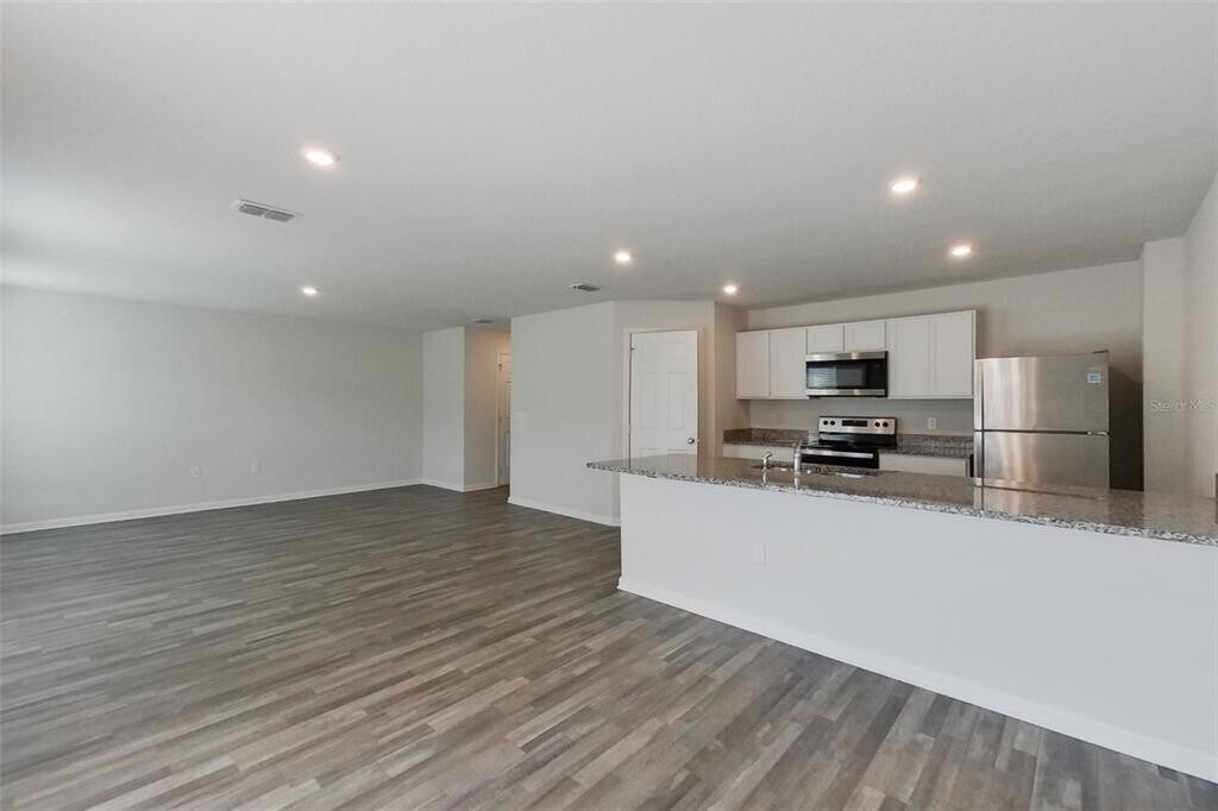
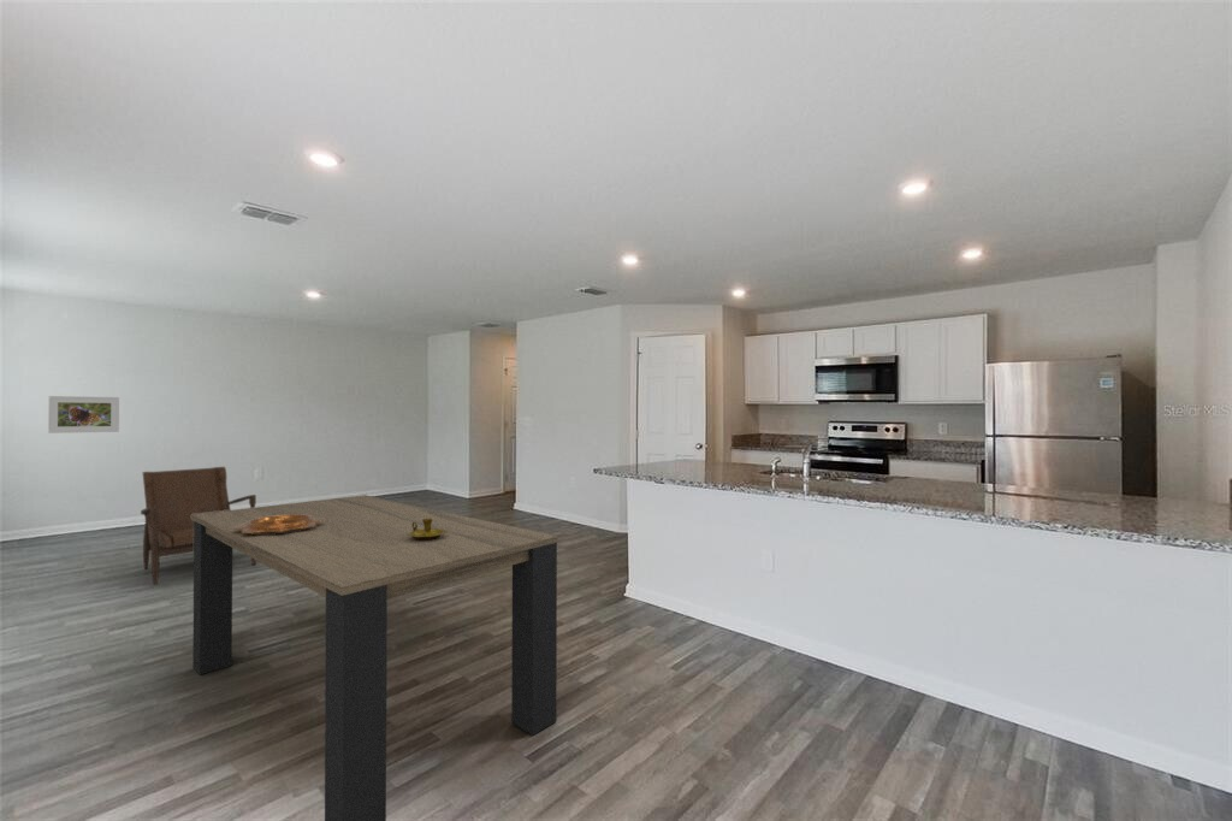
+ decorative bowl [232,515,324,534]
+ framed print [47,395,120,435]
+ candlestick [407,519,446,541]
+ armchair [140,466,257,585]
+ dining table [191,494,559,821]
